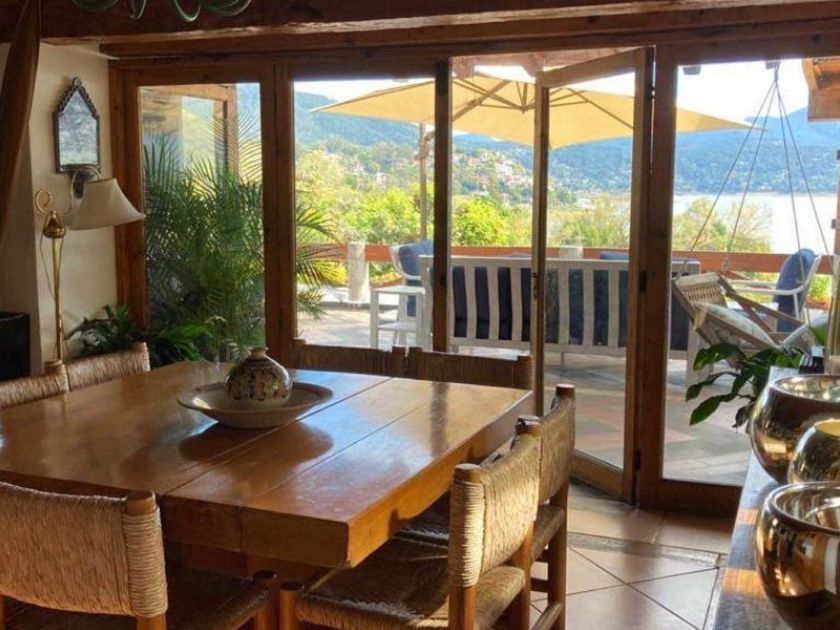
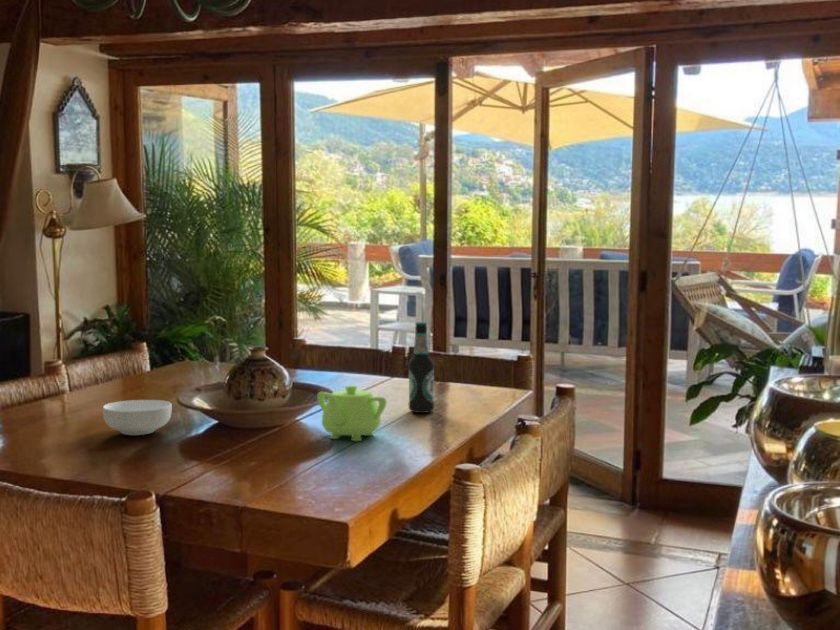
+ teapot [316,384,388,442]
+ cereal bowl [102,399,173,436]
+ bottle [407,321,435,414]
